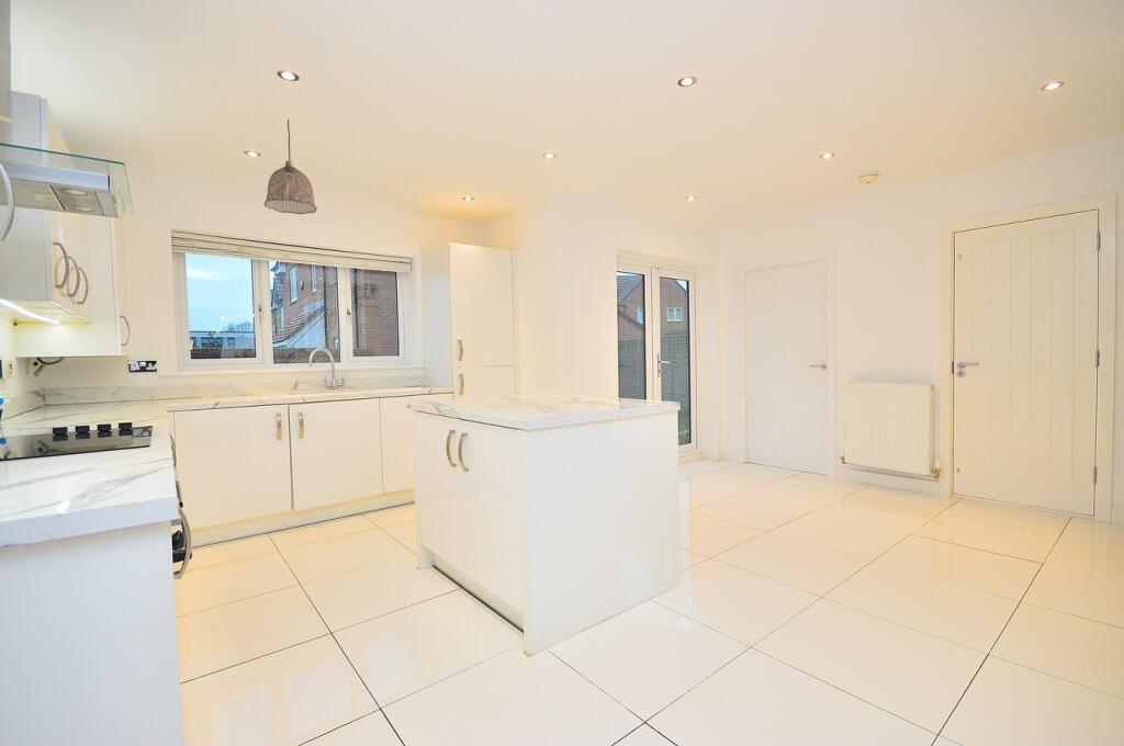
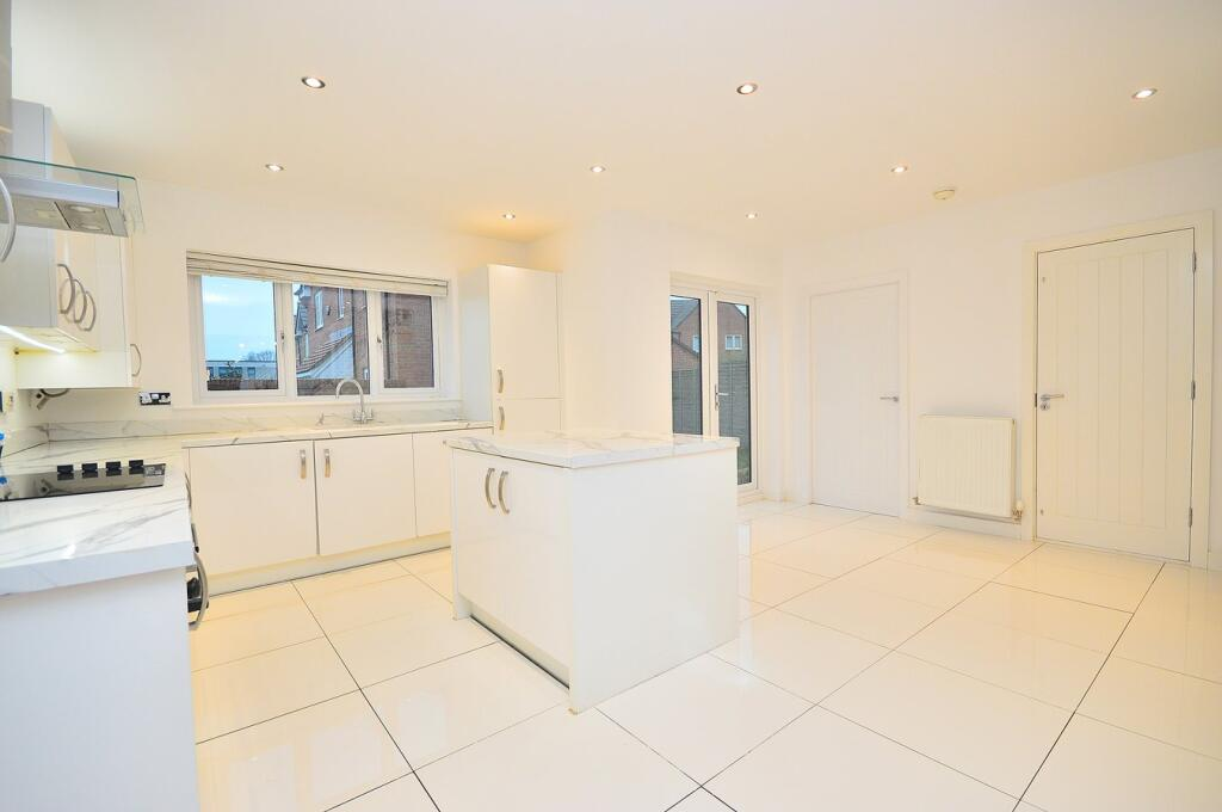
- pendant lamp [263,118,318,215]
